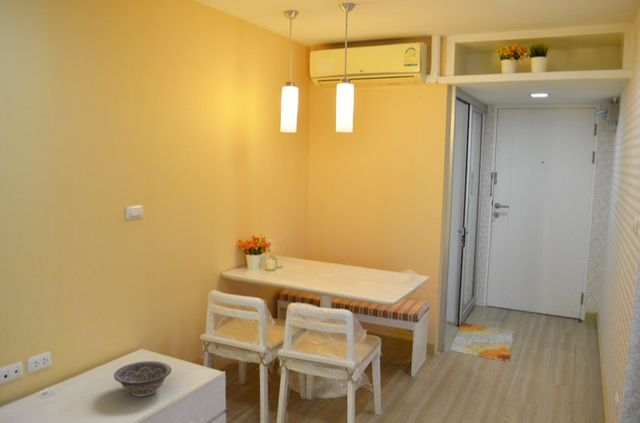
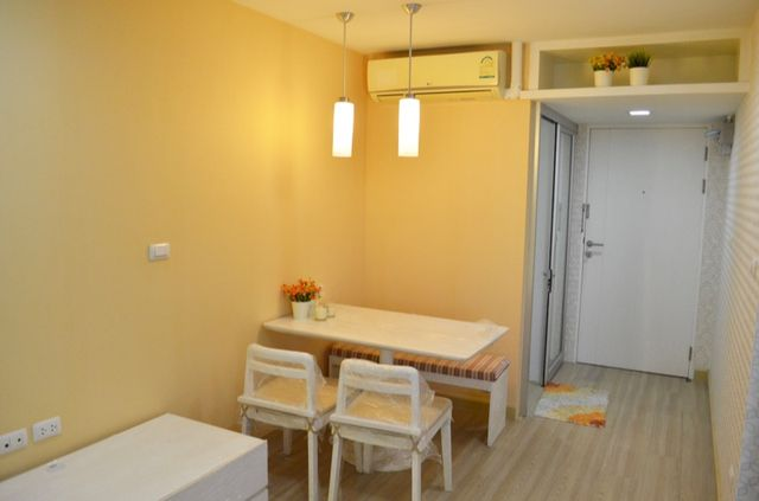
- decorative bowl [113,360,172,398]
